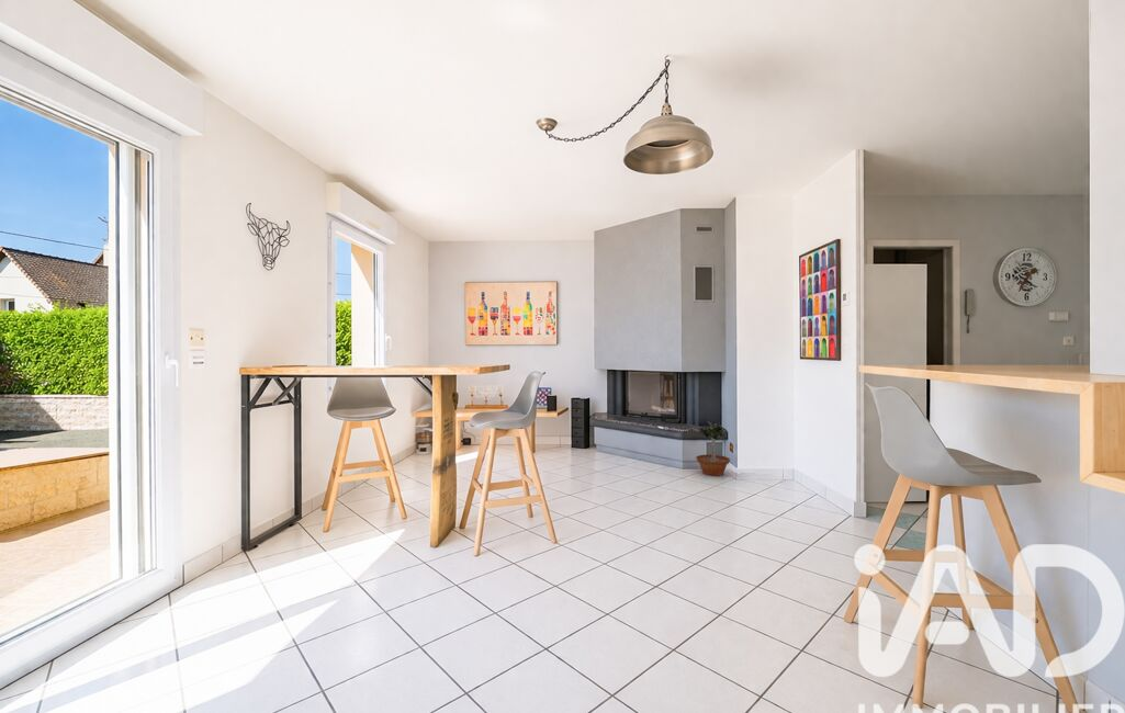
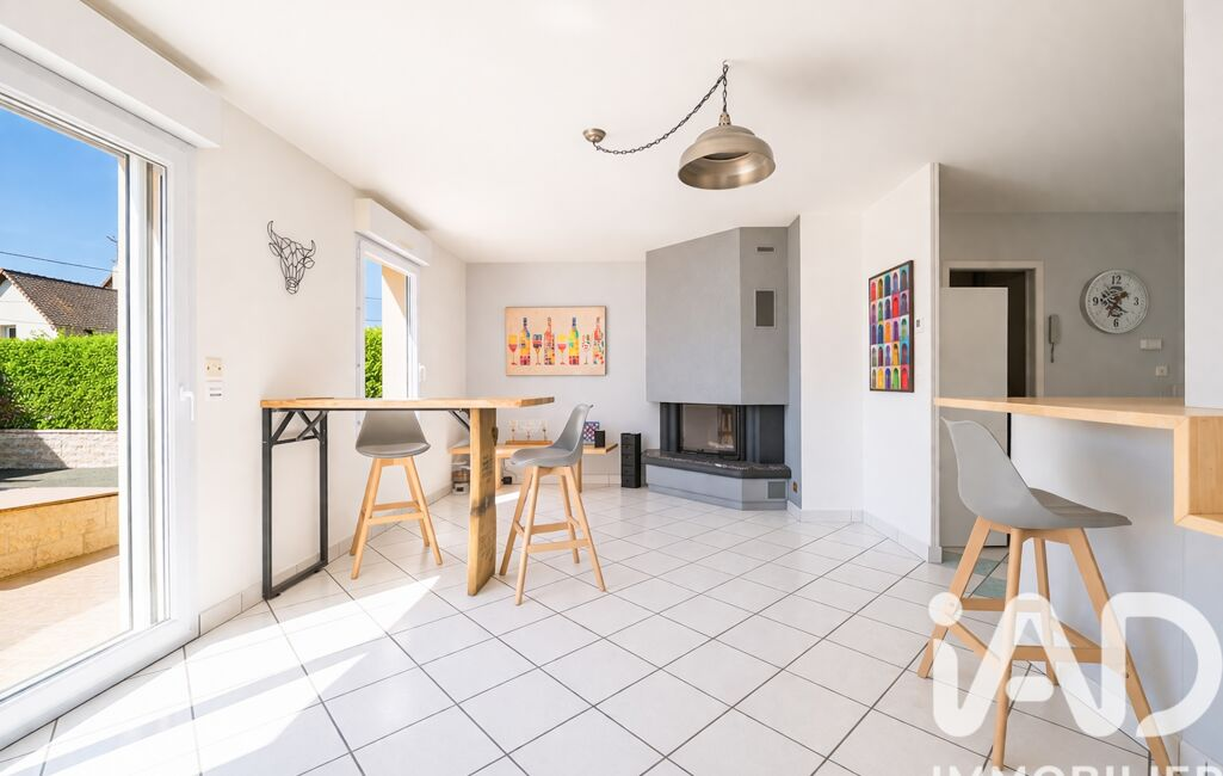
- potted tree [695,421,731,477]
